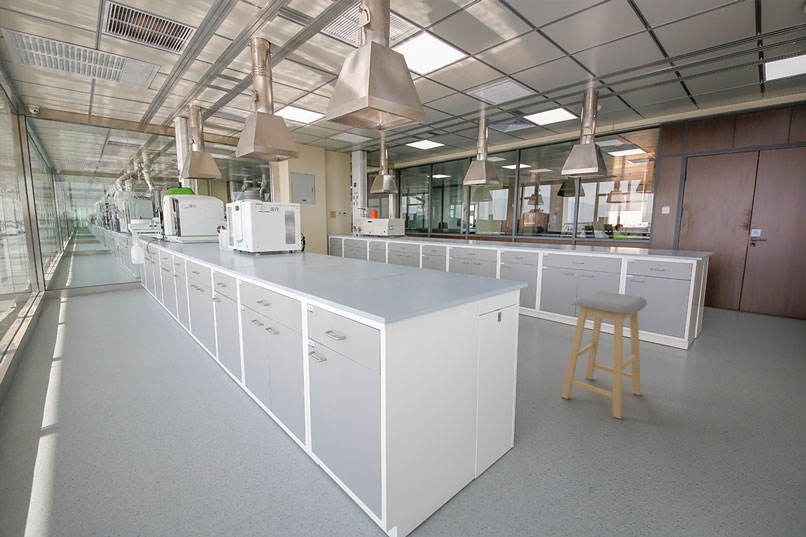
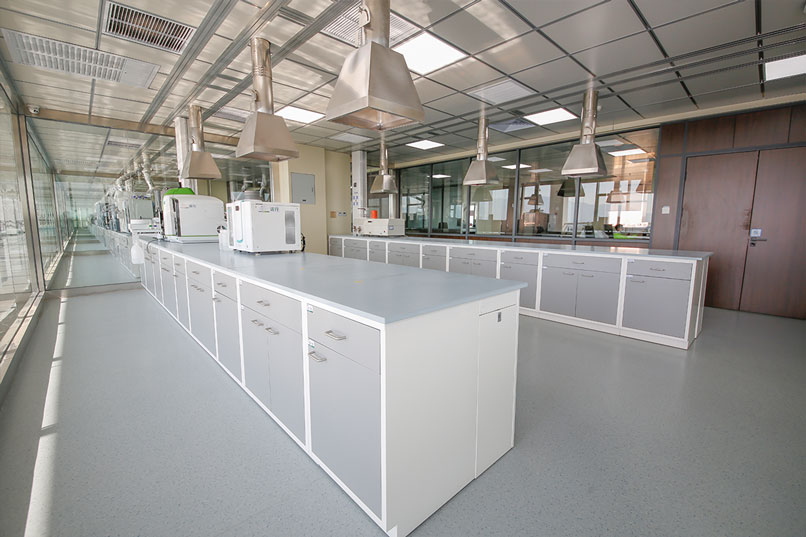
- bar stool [560,290,648,420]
